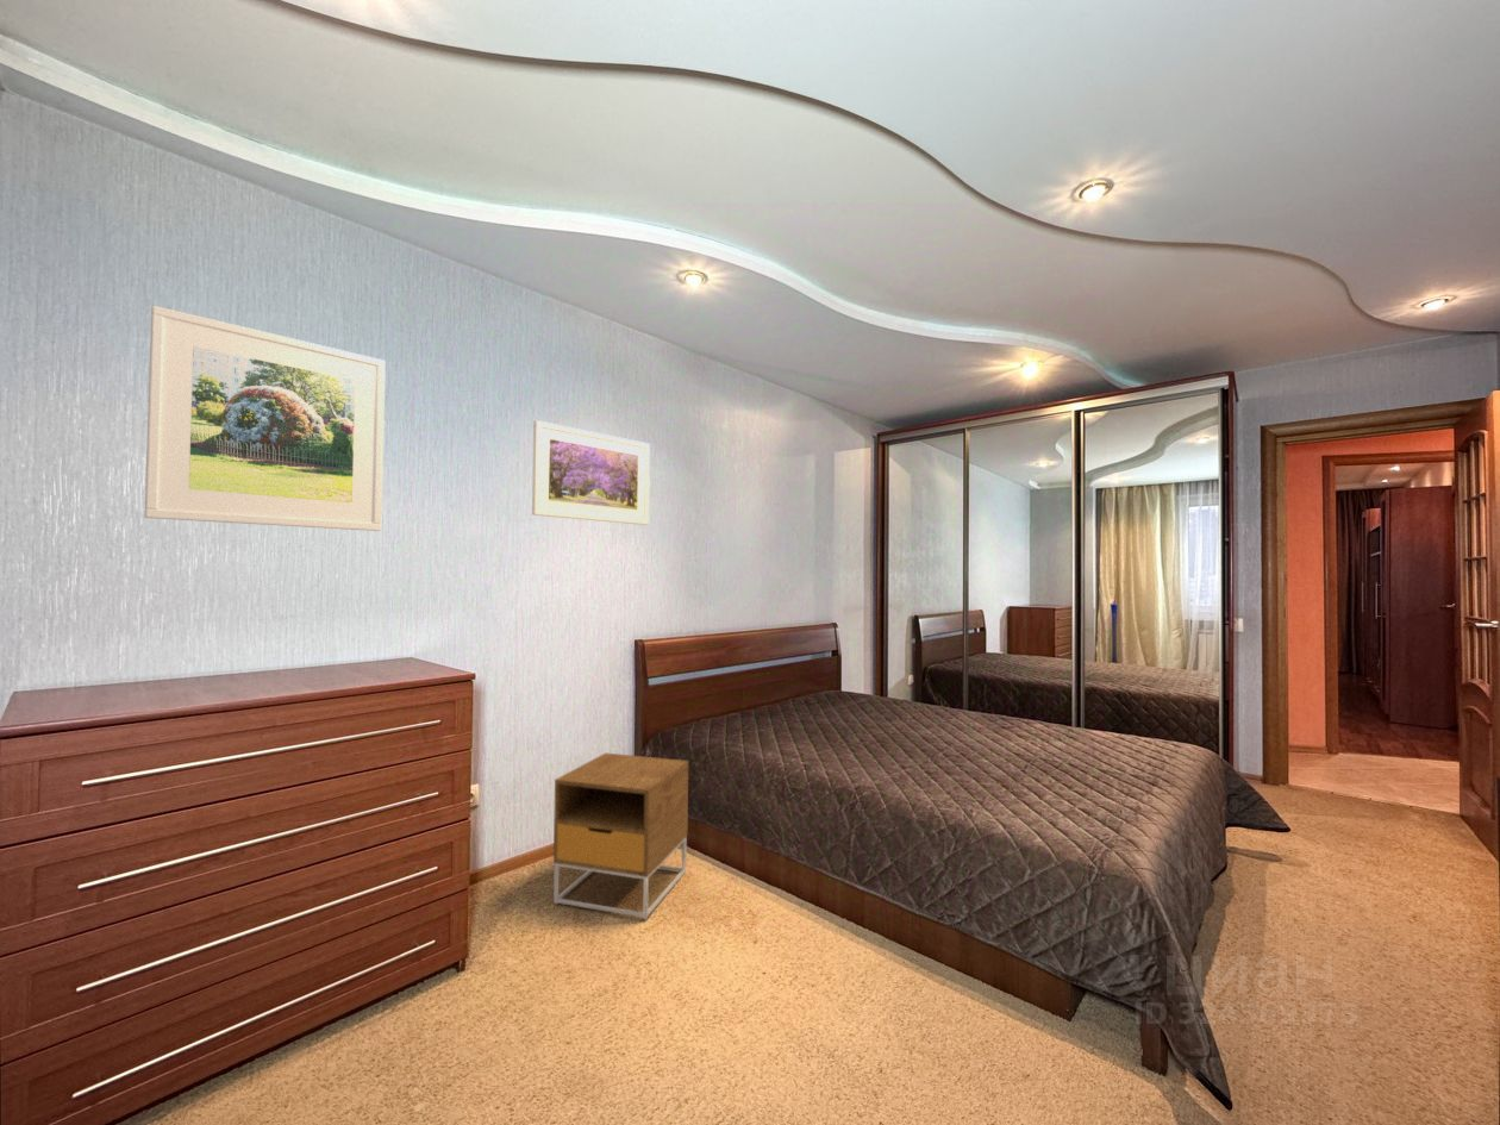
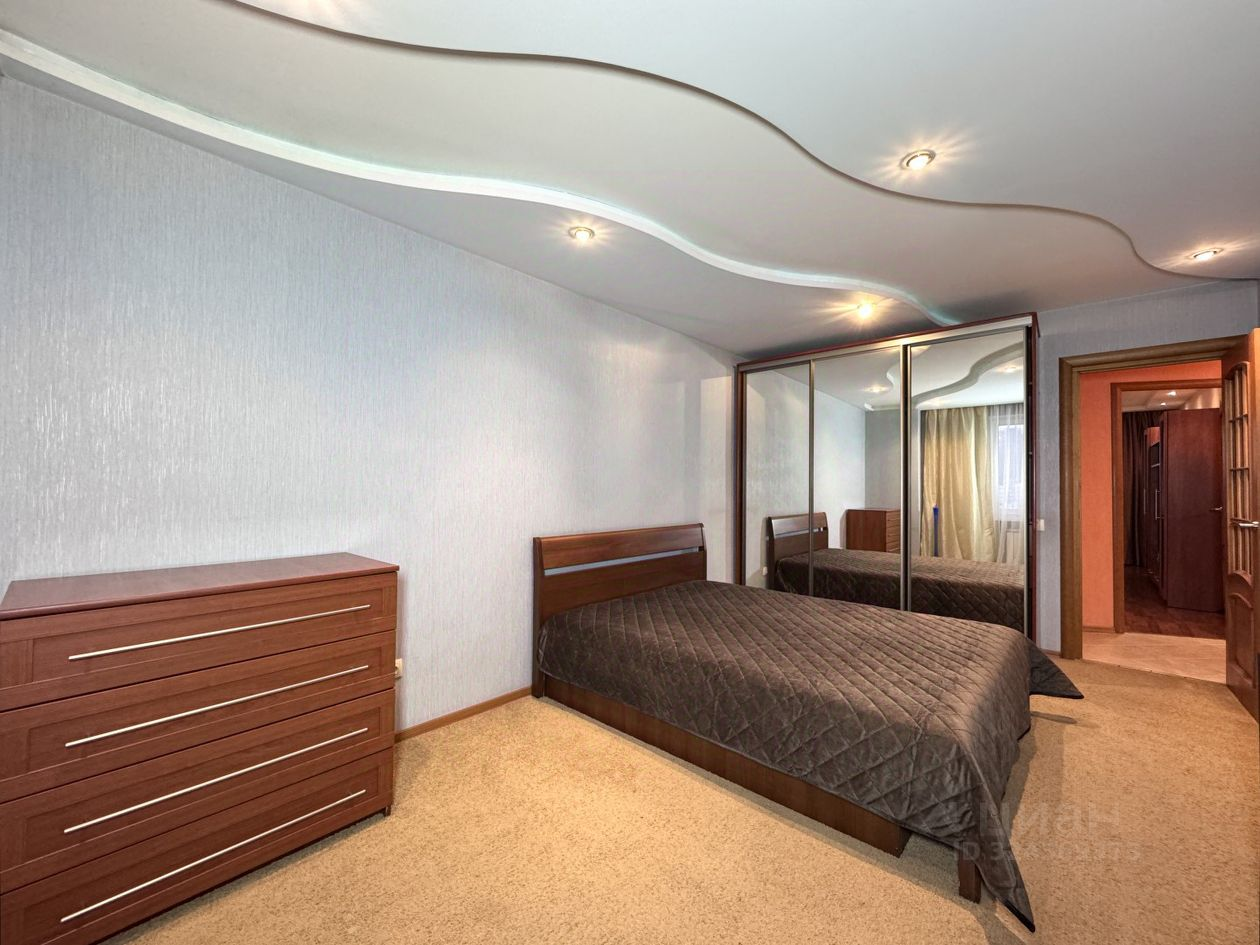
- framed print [143,305,387,532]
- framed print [531,419,651,526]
- nightstand [552,752,689,920]
